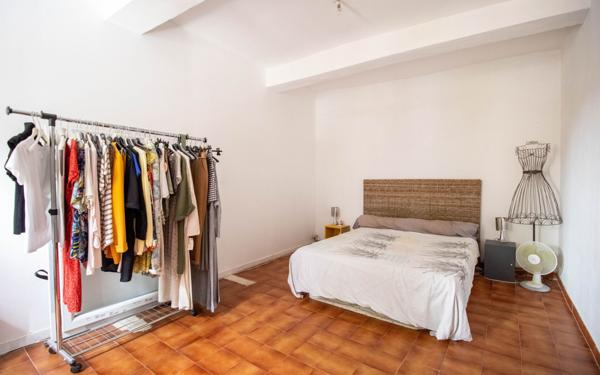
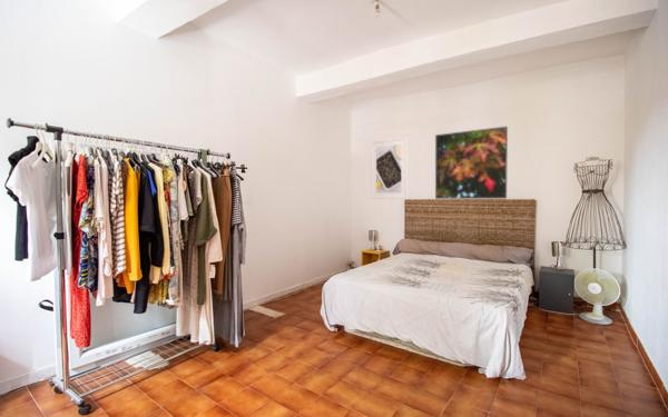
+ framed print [370,137,409,200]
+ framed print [434,126,509,200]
